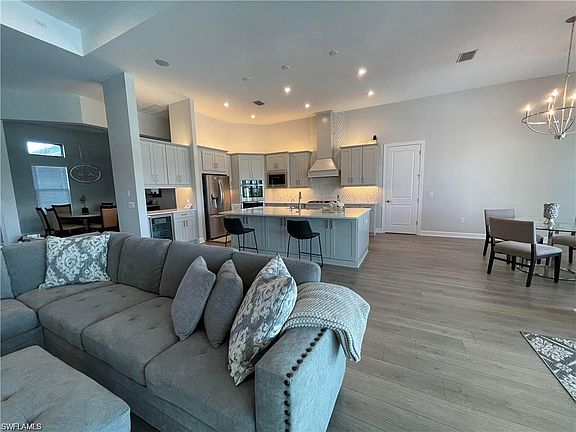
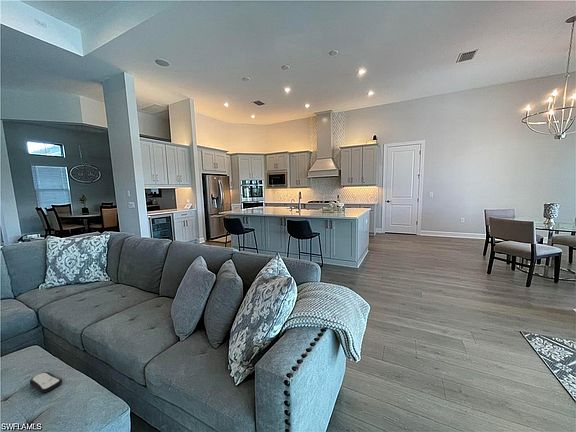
+ remote control [29,371,63,394]
